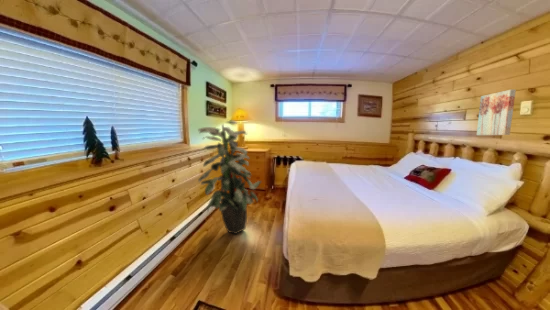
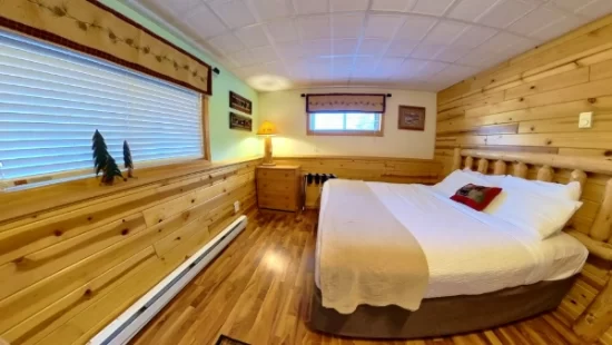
- indoor plant [197,120,263,235]
- wall art [476,88,517,136]
